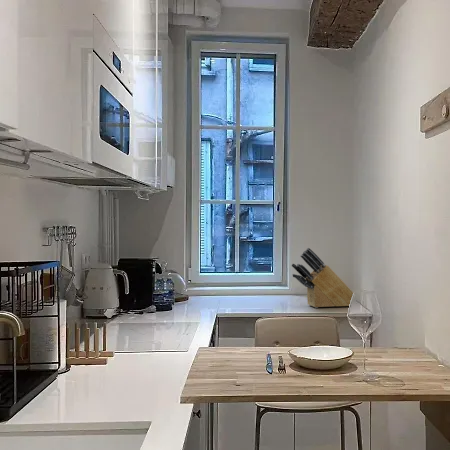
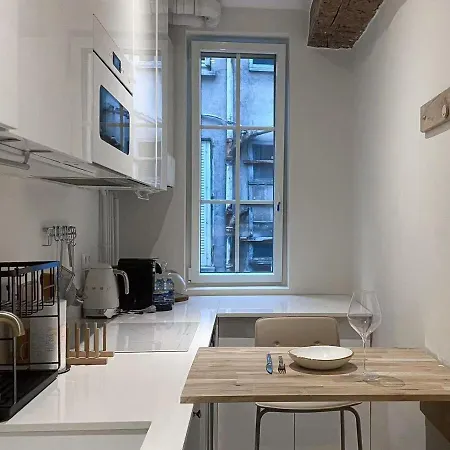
- knife block [291,247,354,309]
